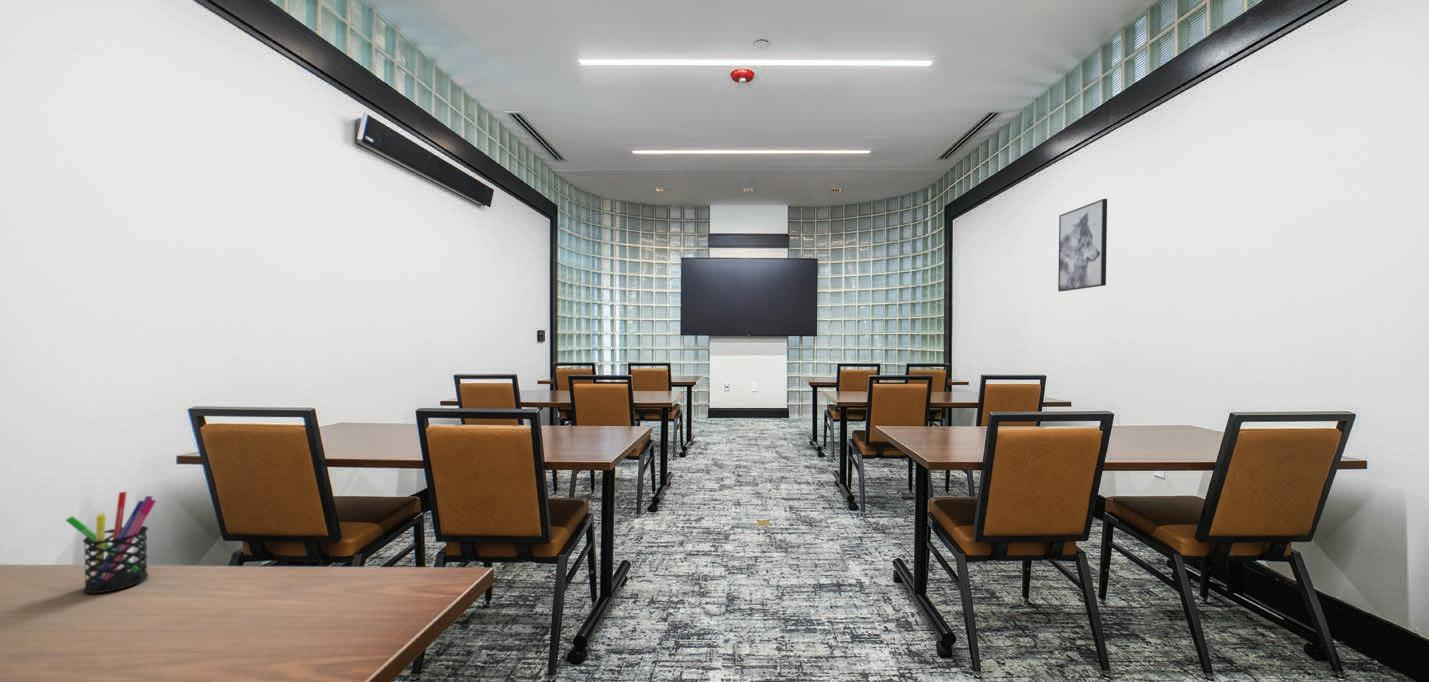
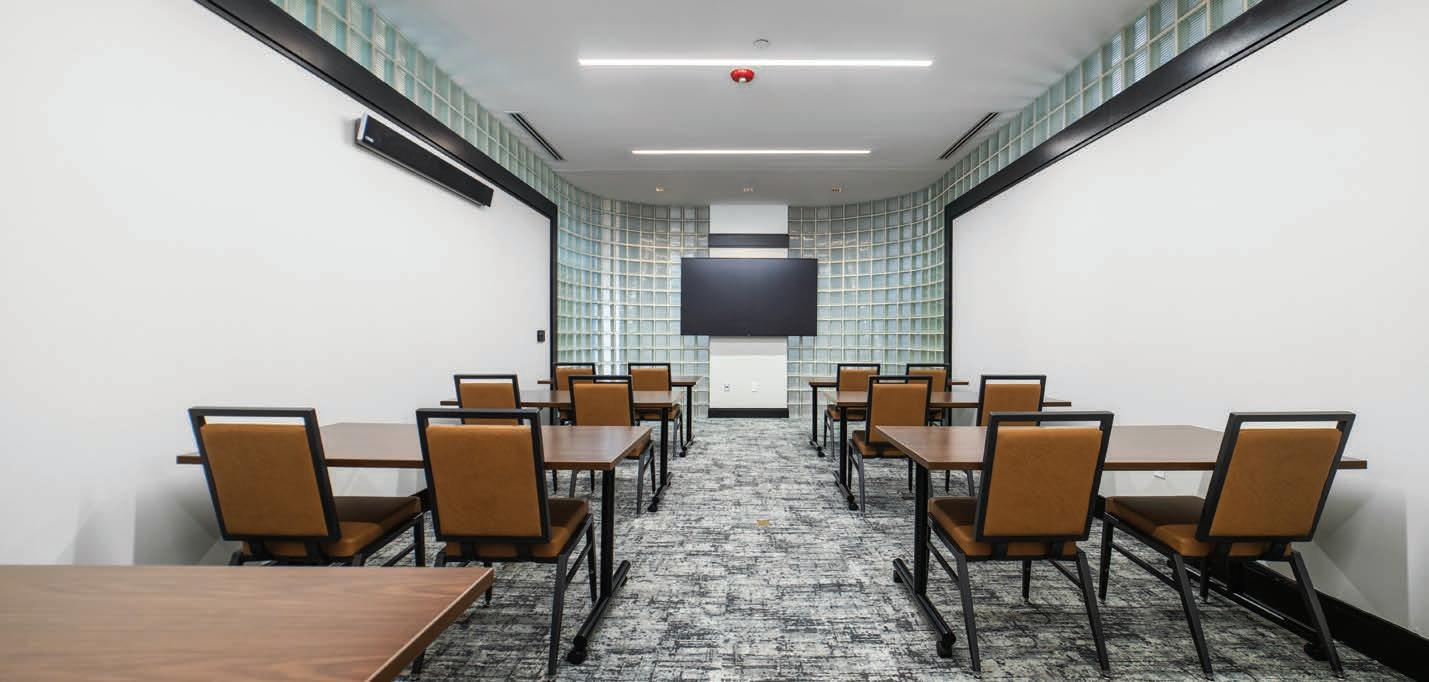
- wall art [1057,198,1108,292]
- pen holder [64,491,157,594]
